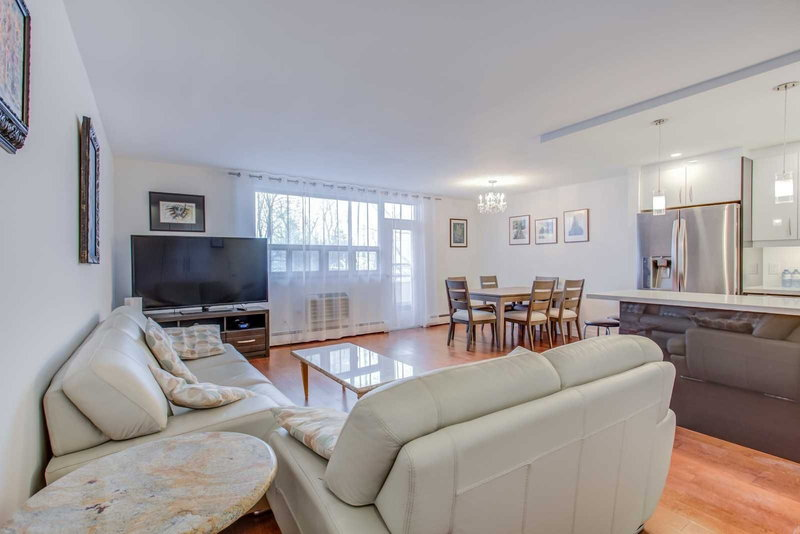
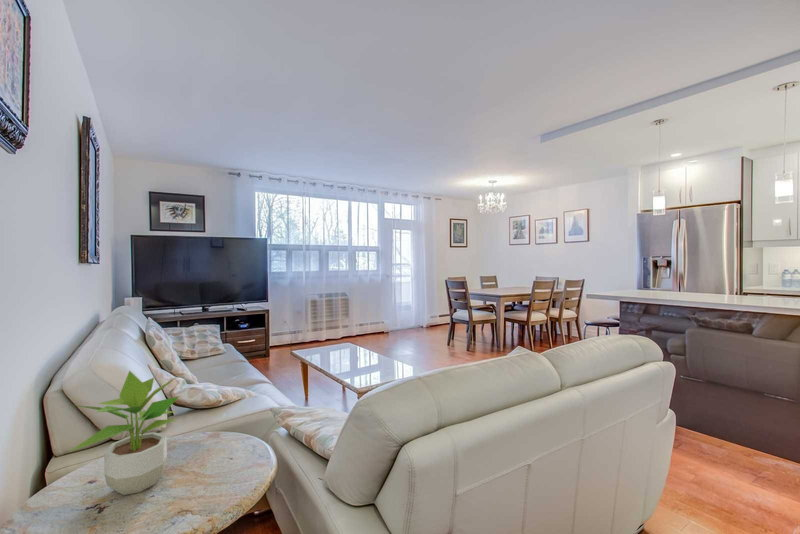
+ potted plant [68,370,180,496]
